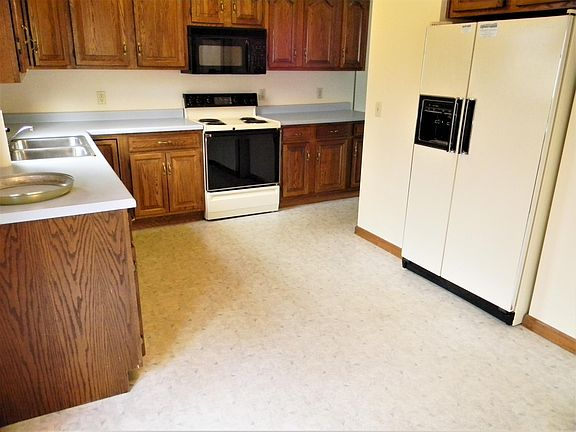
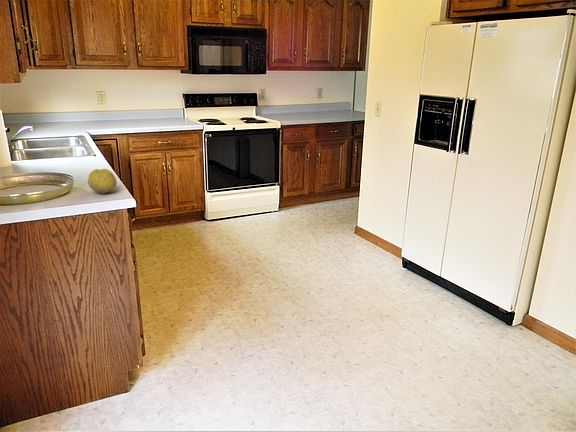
+ fruit [87,168,118,194]
